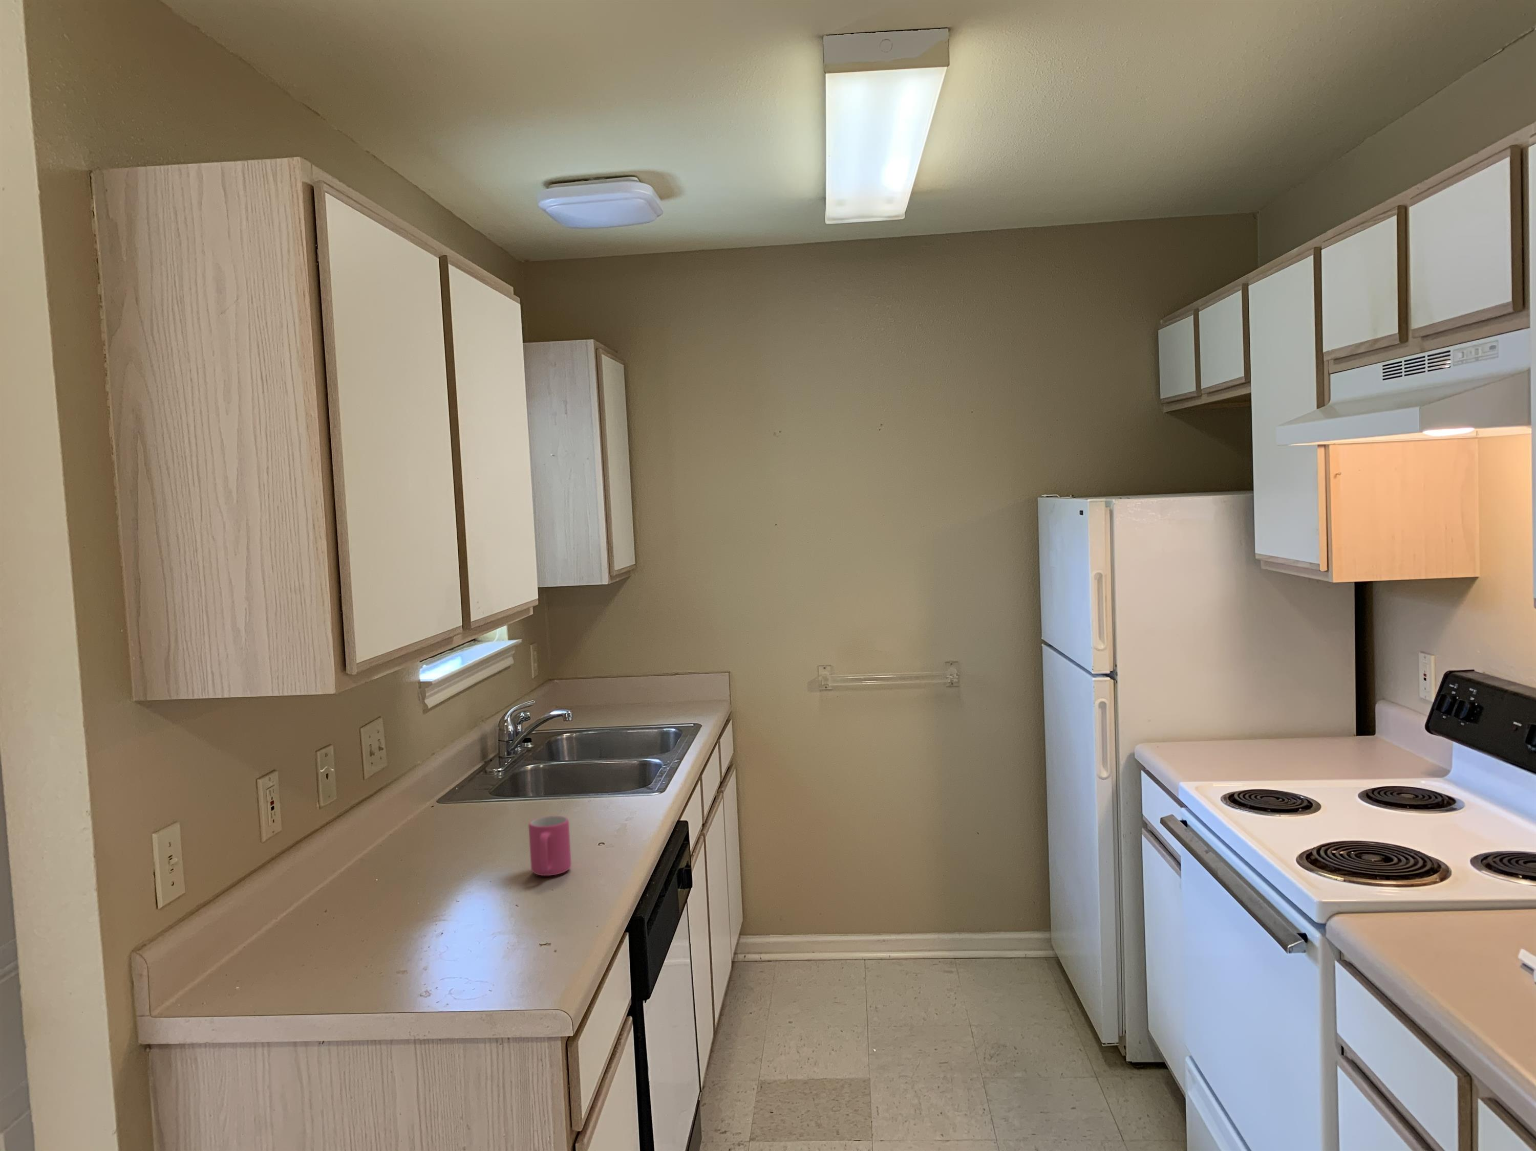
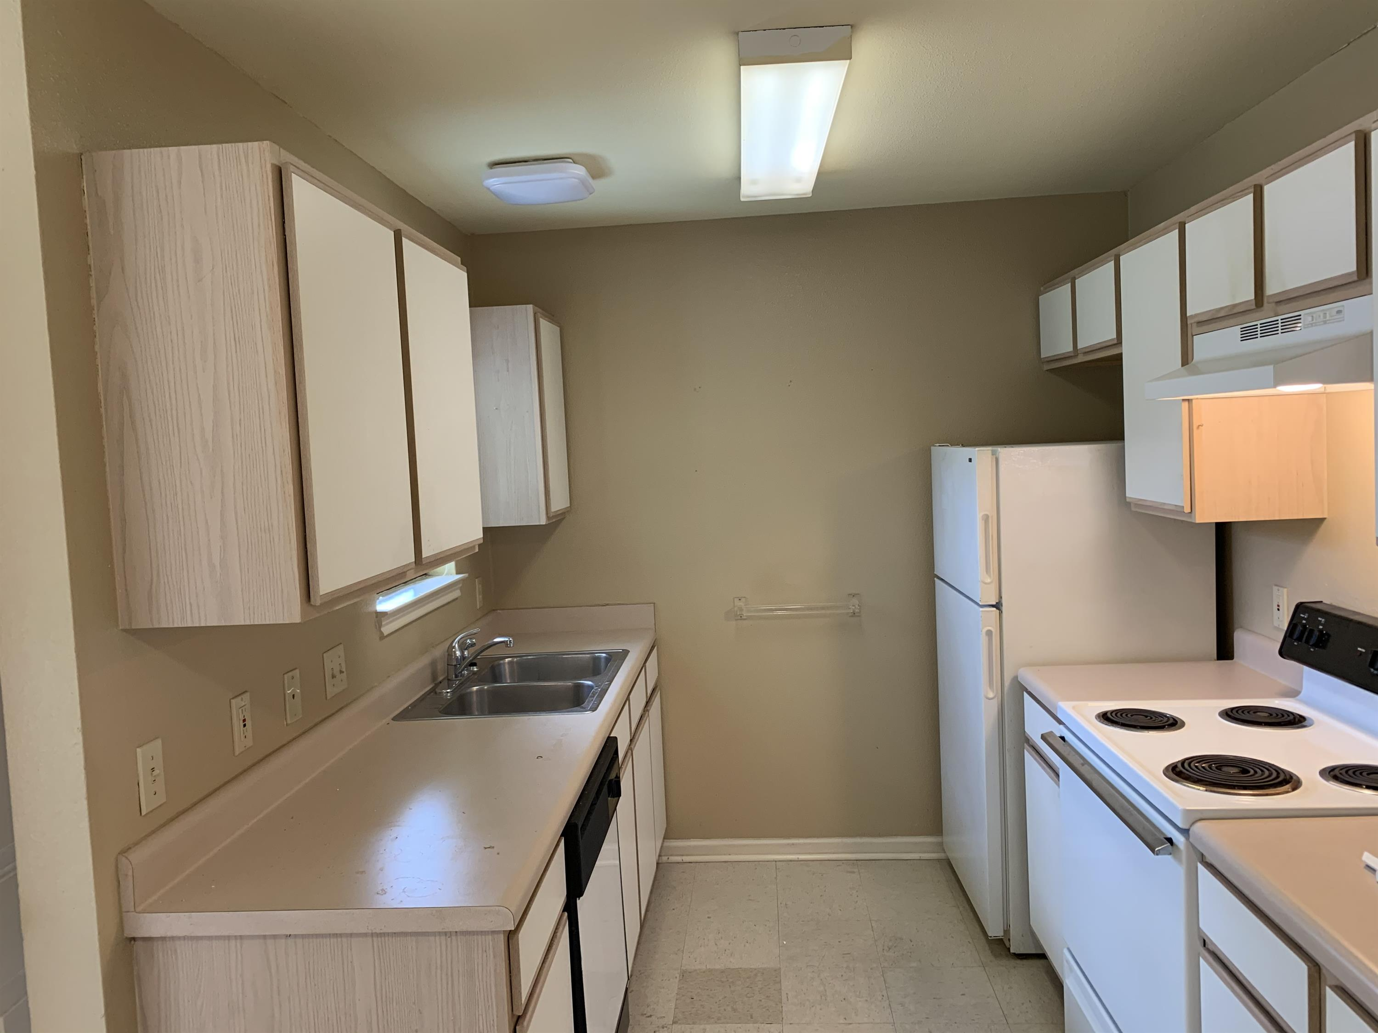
- mug [527,815,572,877]
